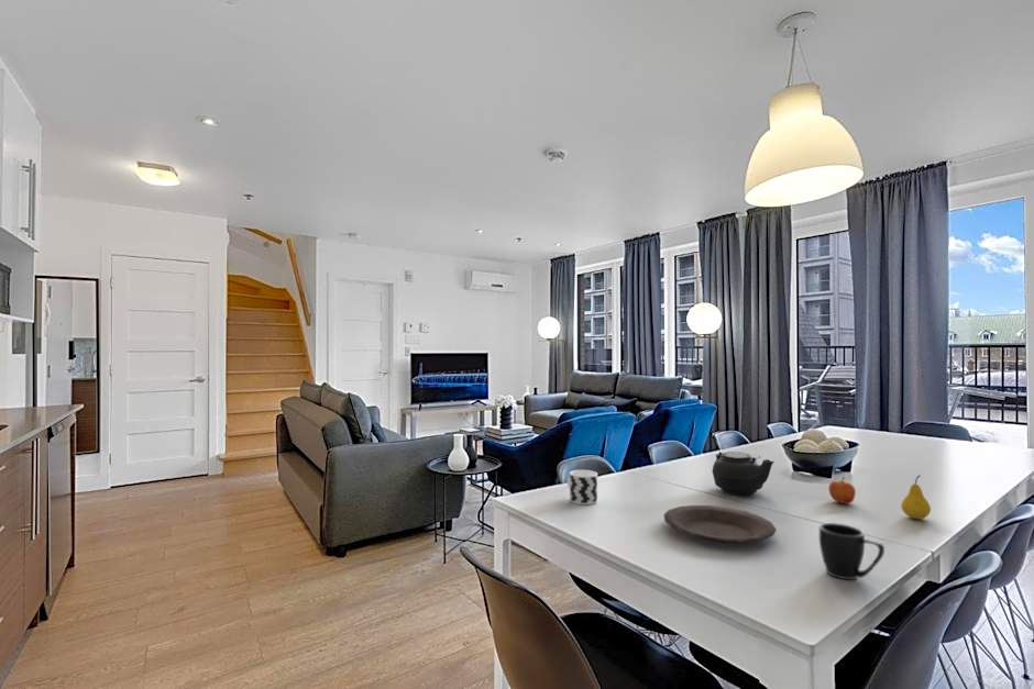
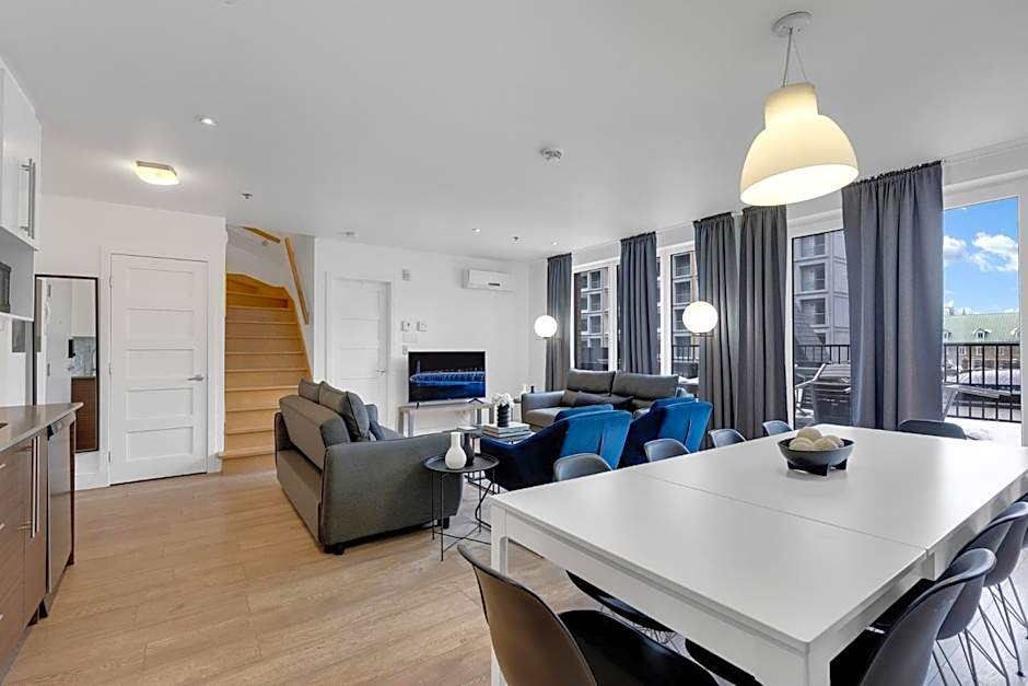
- teapot [711,451,776,496]
- cup [565,469,598,505]
- mug [818,522,886,580]
- fruit [900,474,932,520]
- plate [662,504,777,544]
- apple [827,477,857,504]
